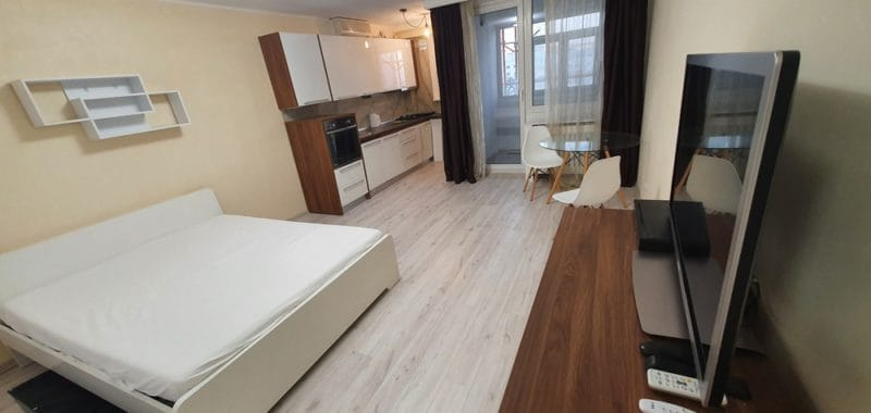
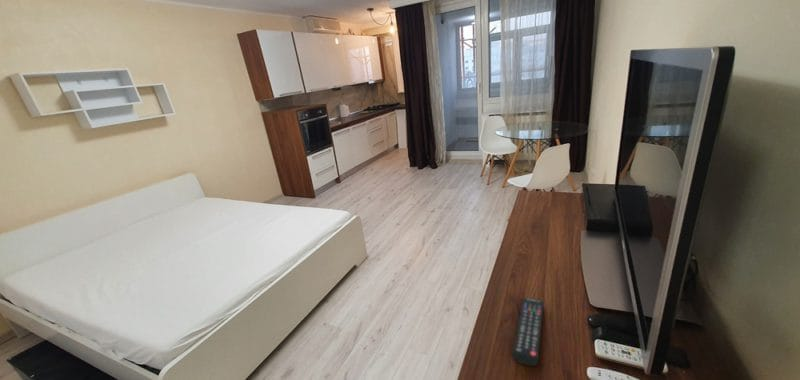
+ remote control [511,297,545,367]
